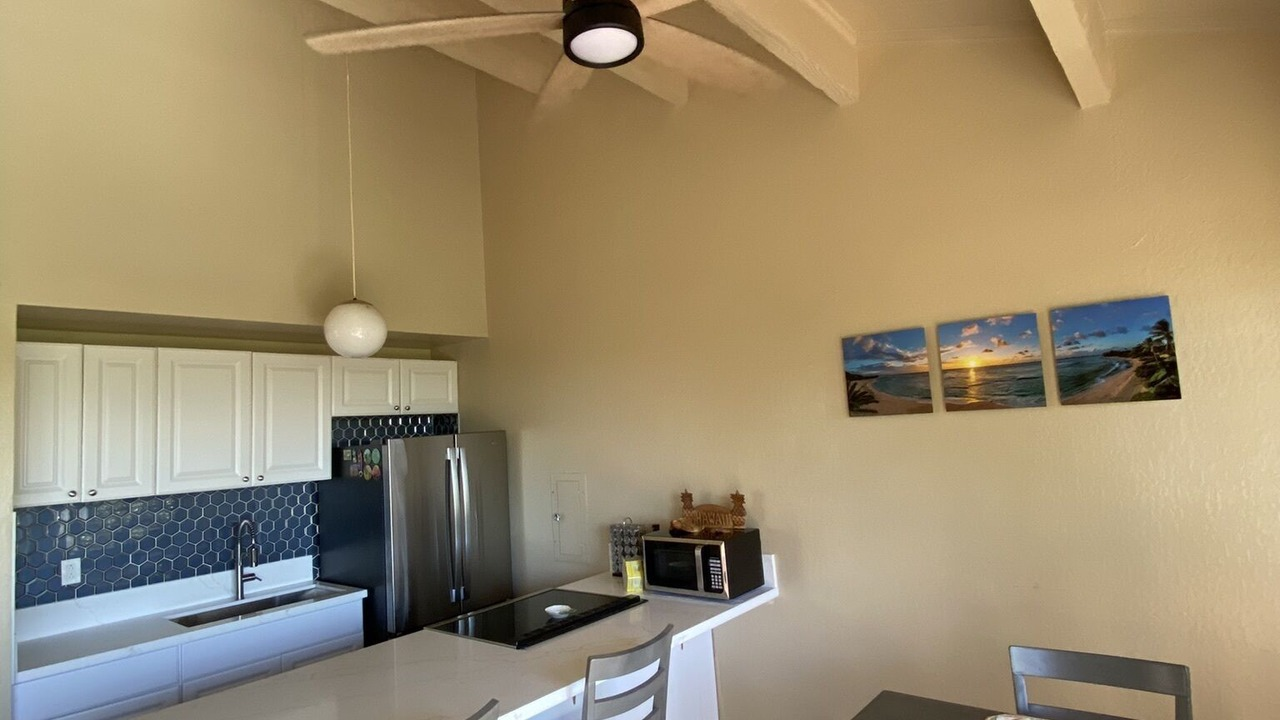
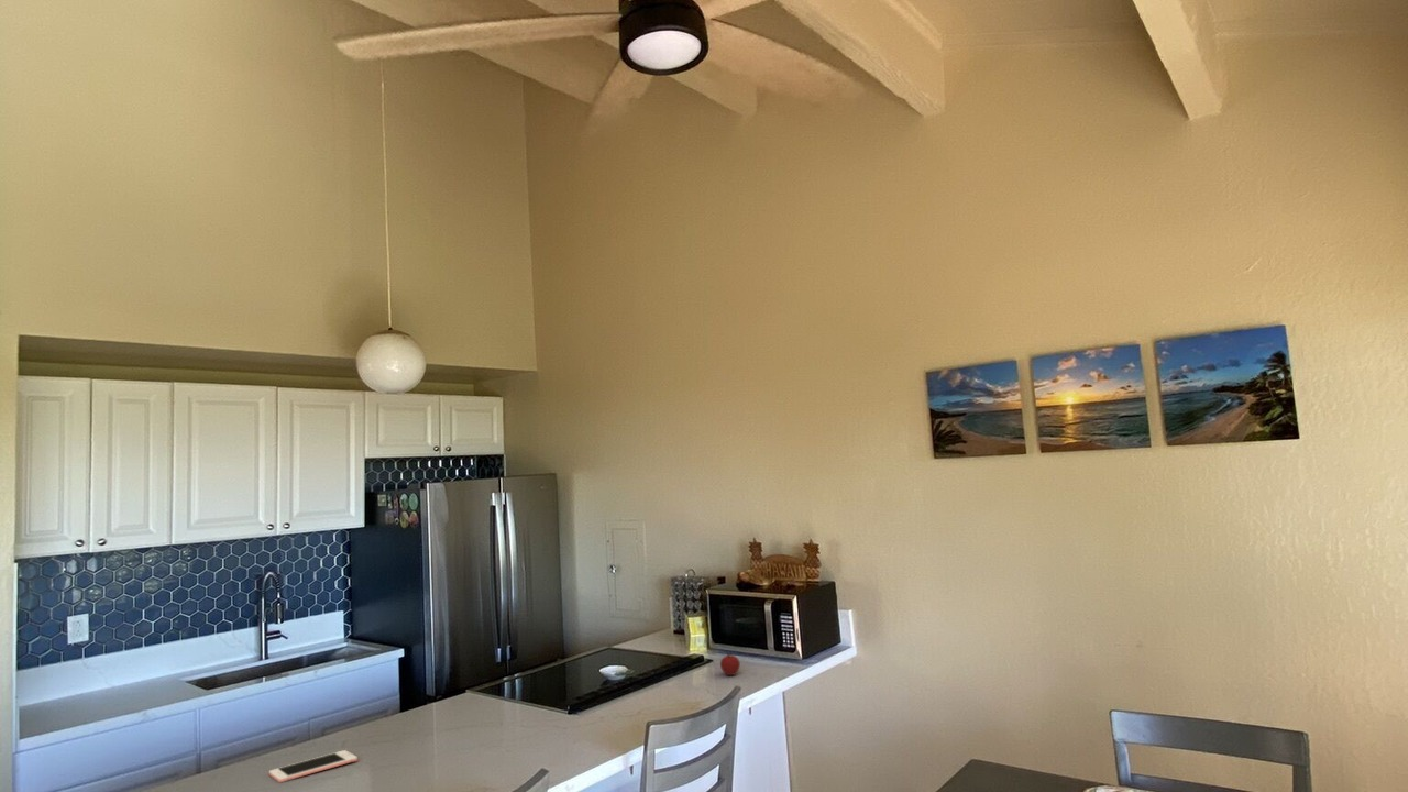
+ cell phone [268,749,359,783]
+ apple [719,650,741,676]
